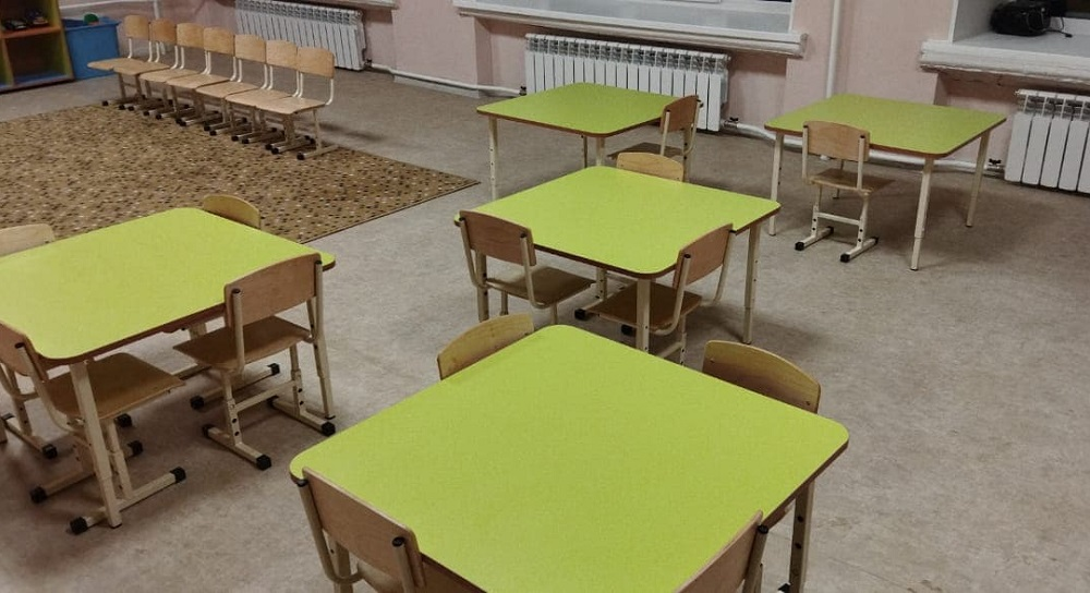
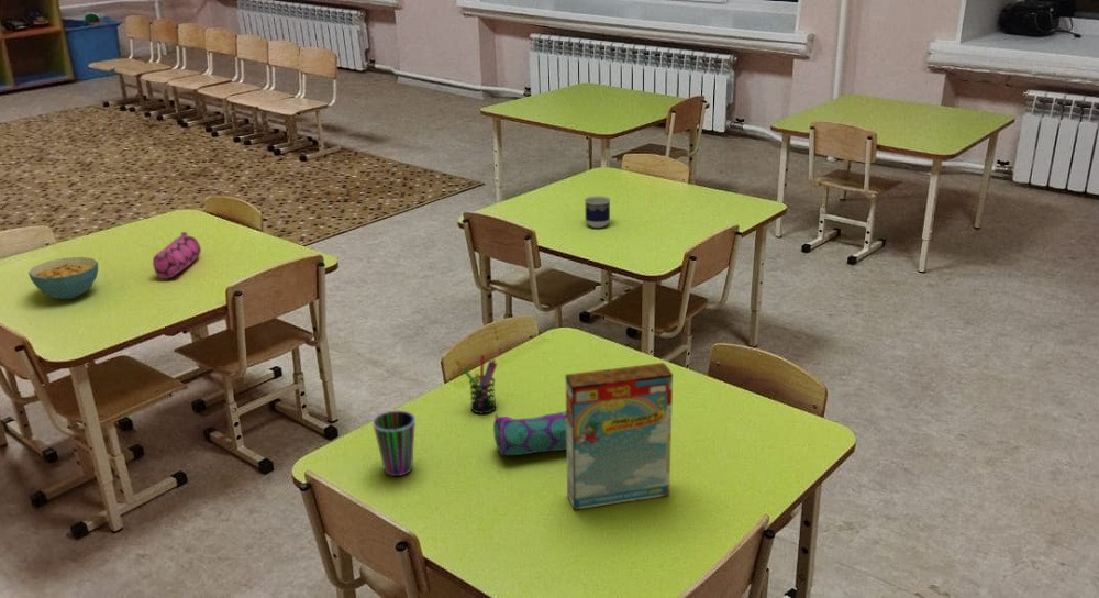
+ cereal bowl [27,256,99,300]
+ cup [584,195,612,229]
+ cup [371,410,417,477]
+ pencil case [152,231,202,279]
+ pencil case [492,410,567,456]
+ cereal box [564,362,674,511]
+ pen holder [462,354,498,414]
